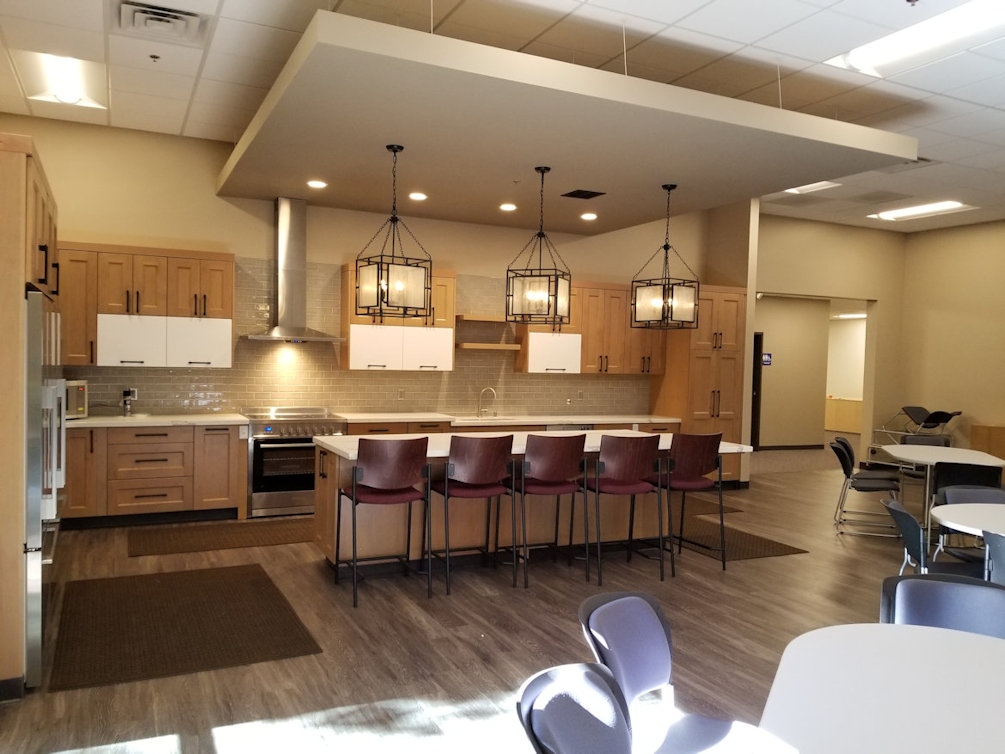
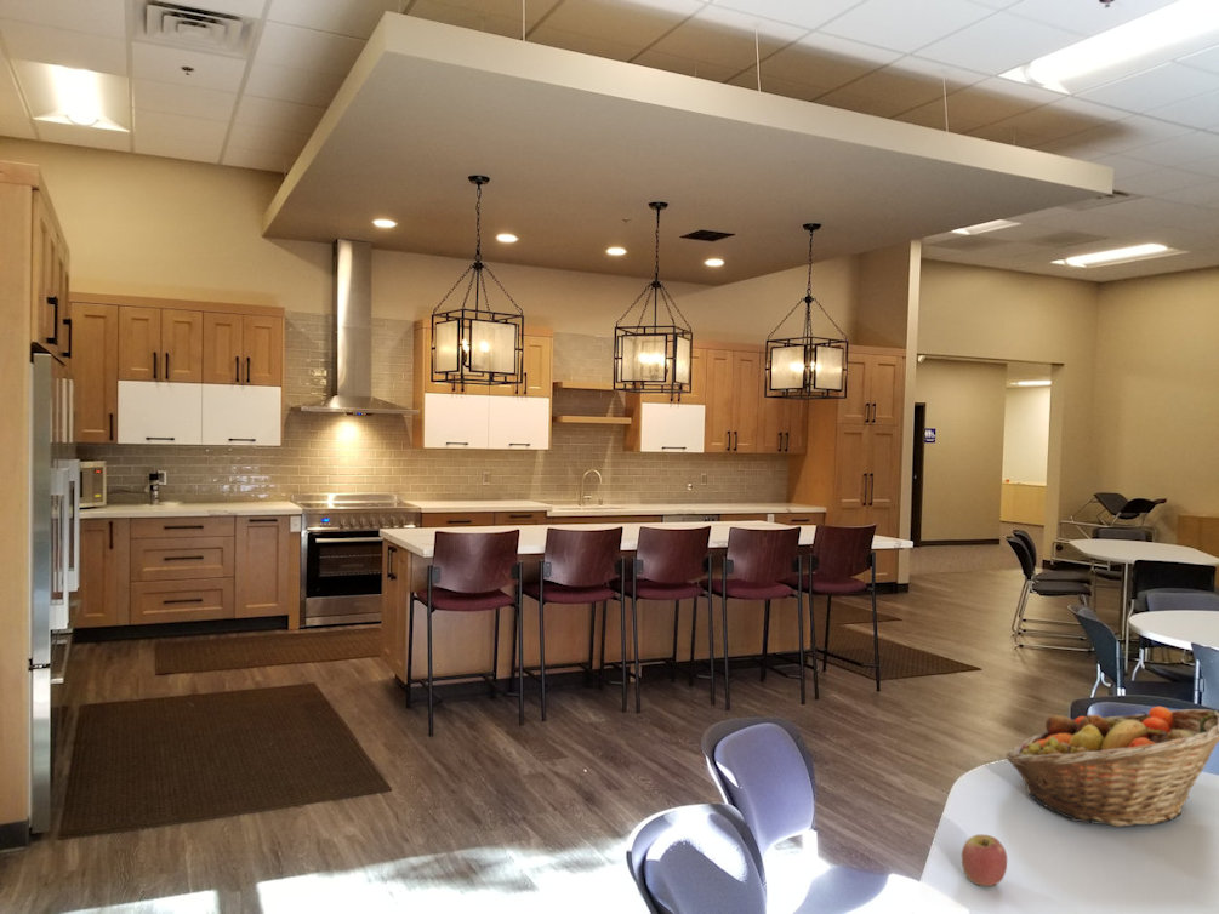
+ apple [961,834,1008,887]
+ fruit basket [1006,706,1219,828]
